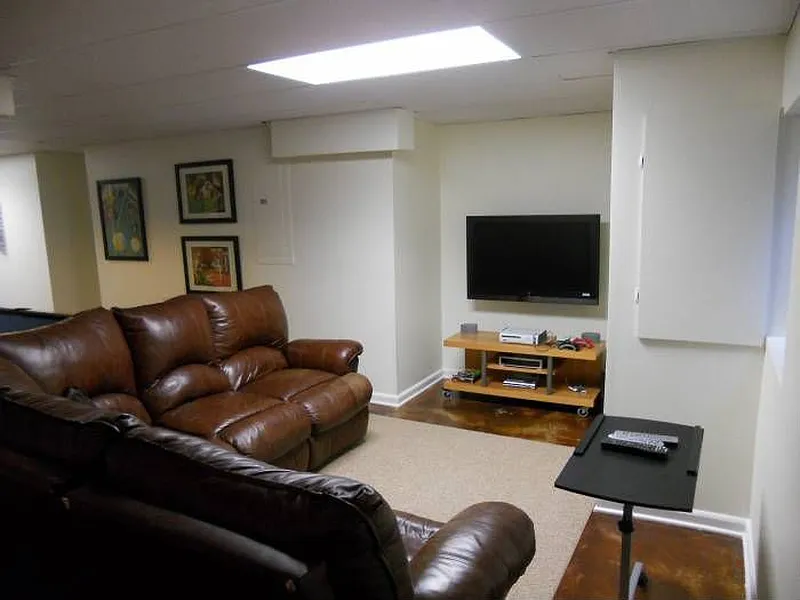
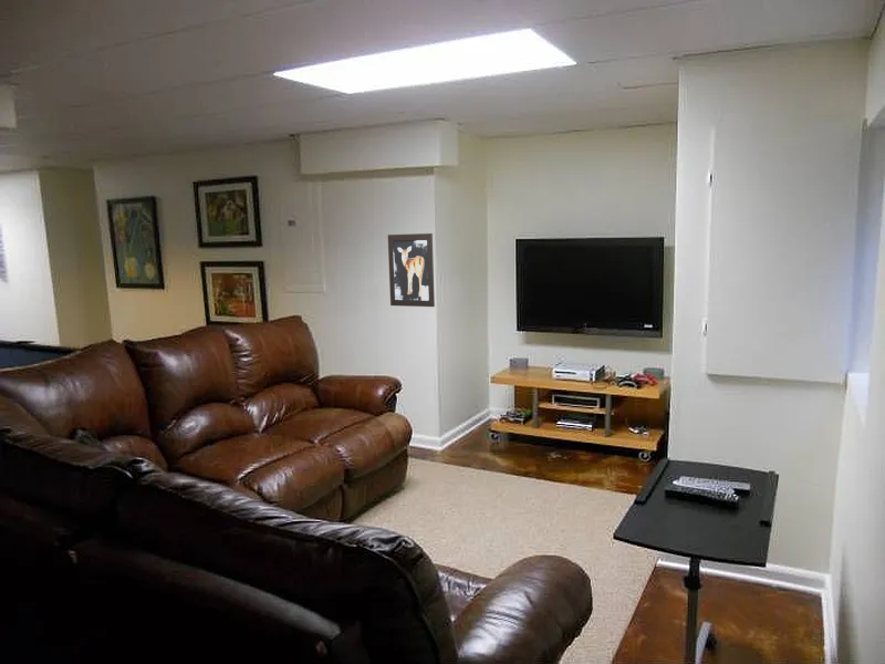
+ wall art [387,232,436,308]
